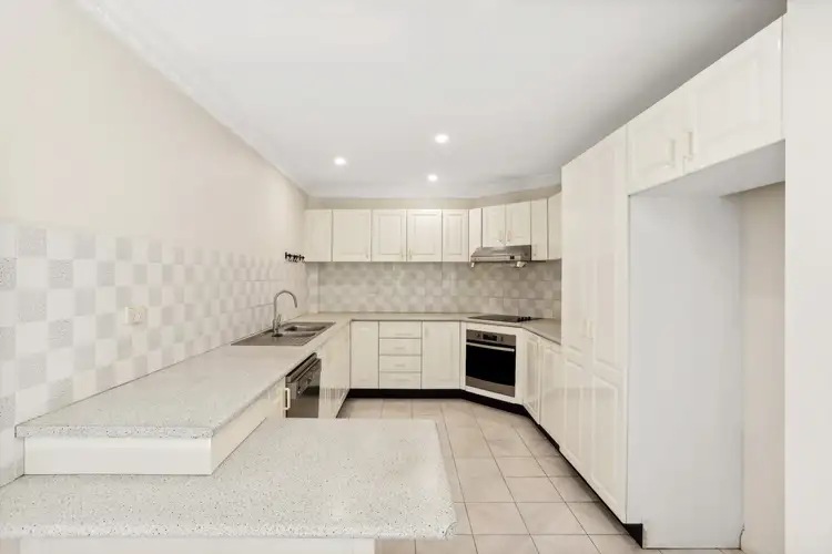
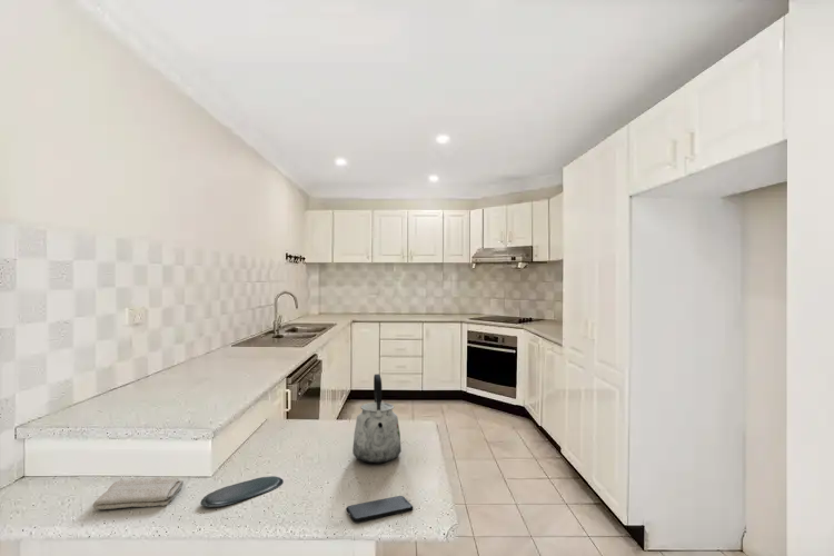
+ washcloth [92,476,185,510]
+ oval tray [199,475,285,508]
+ smartphone [345,495,414,524]
+ kettle [351,374,403,465]
